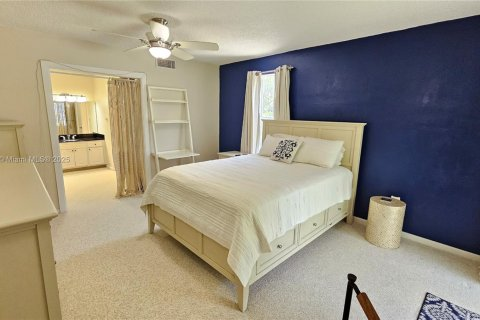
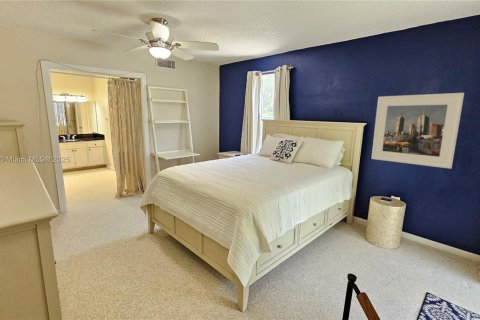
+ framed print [371,92,465,170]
